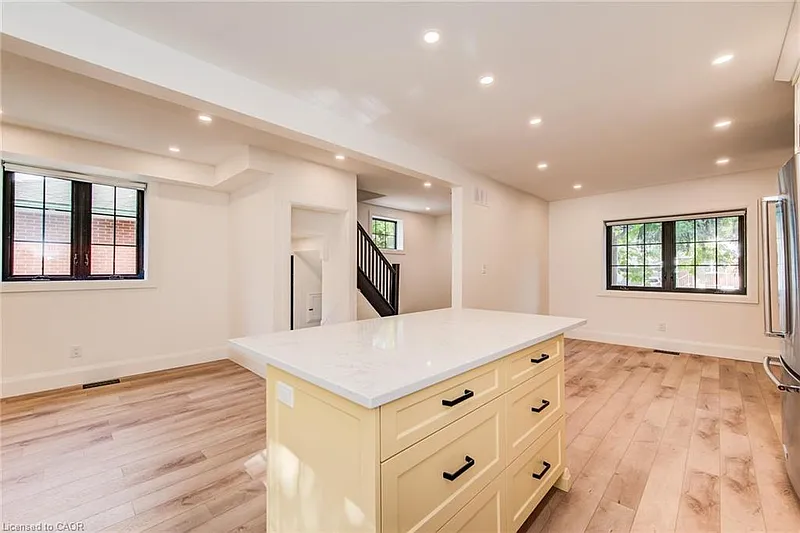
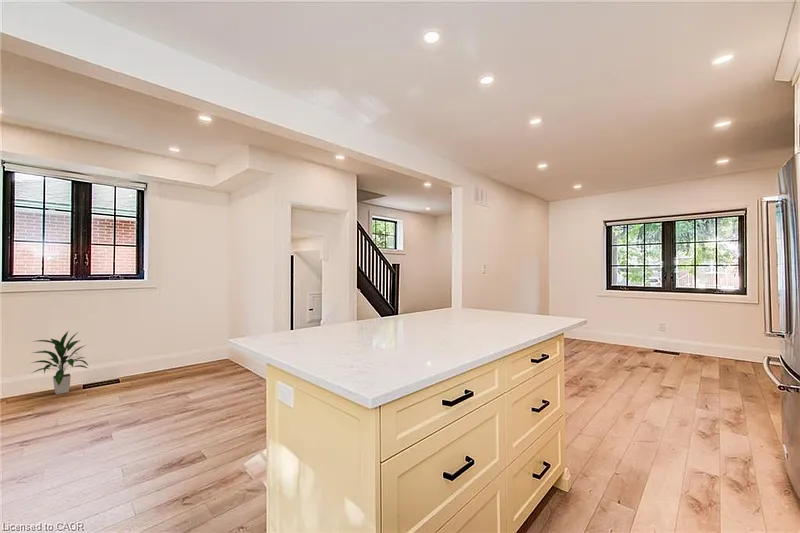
+ indoor plant [30,330,89,395]
